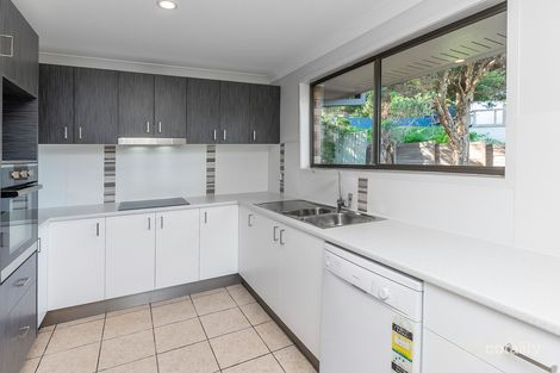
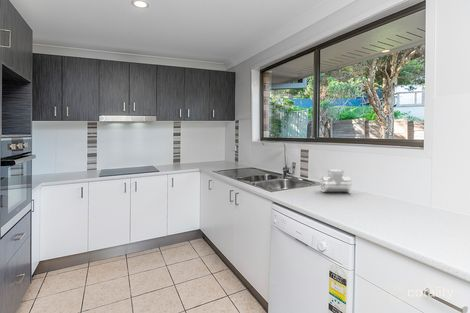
+ pipe fitting [319,169,353,193]
